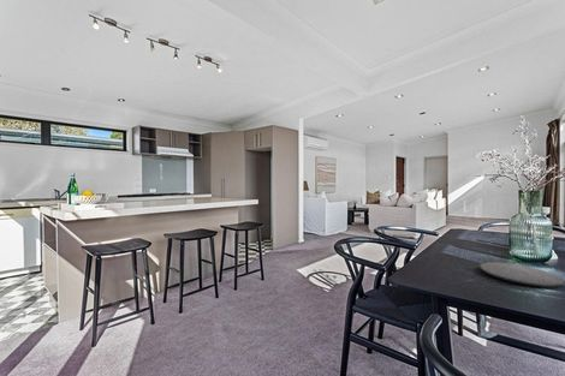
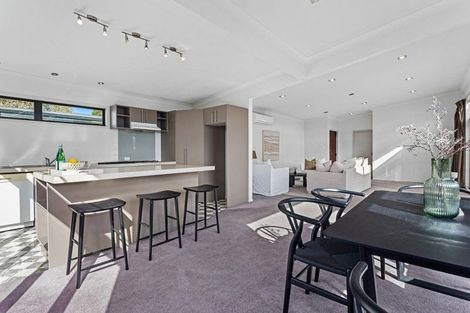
- plate [478,261,565,288]
